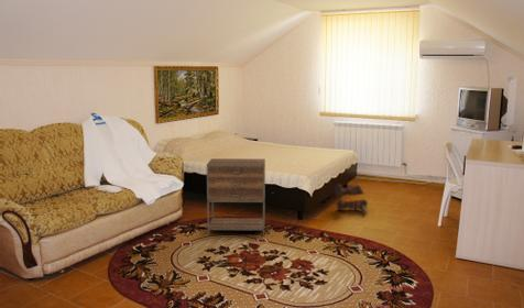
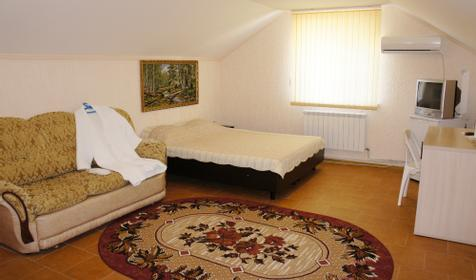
- nightstand [206,157,266,237]
- boots [334,183,369,216]
